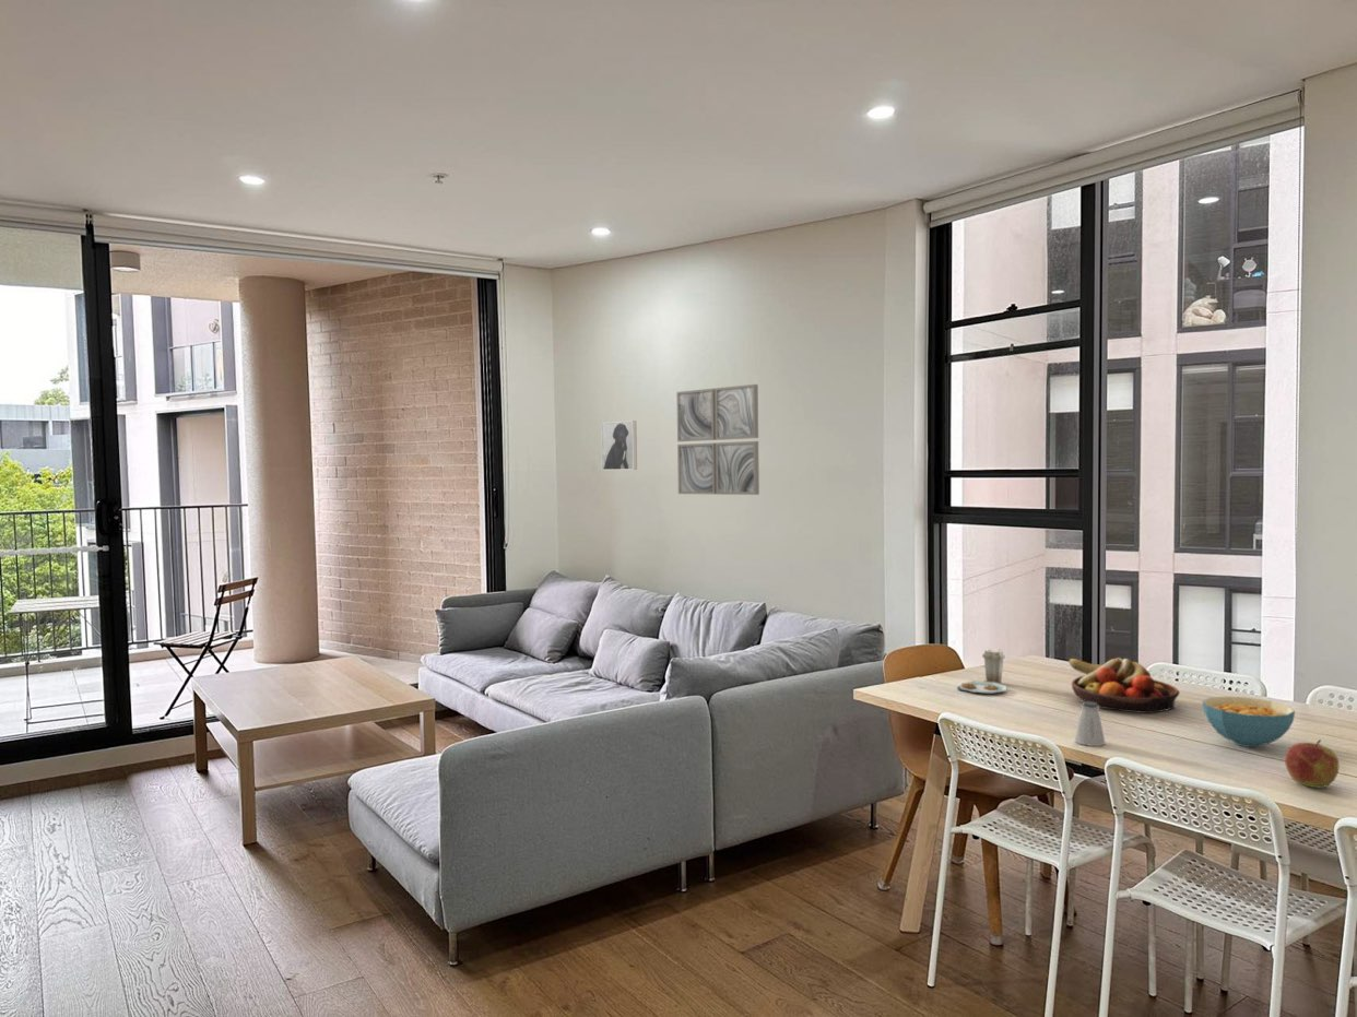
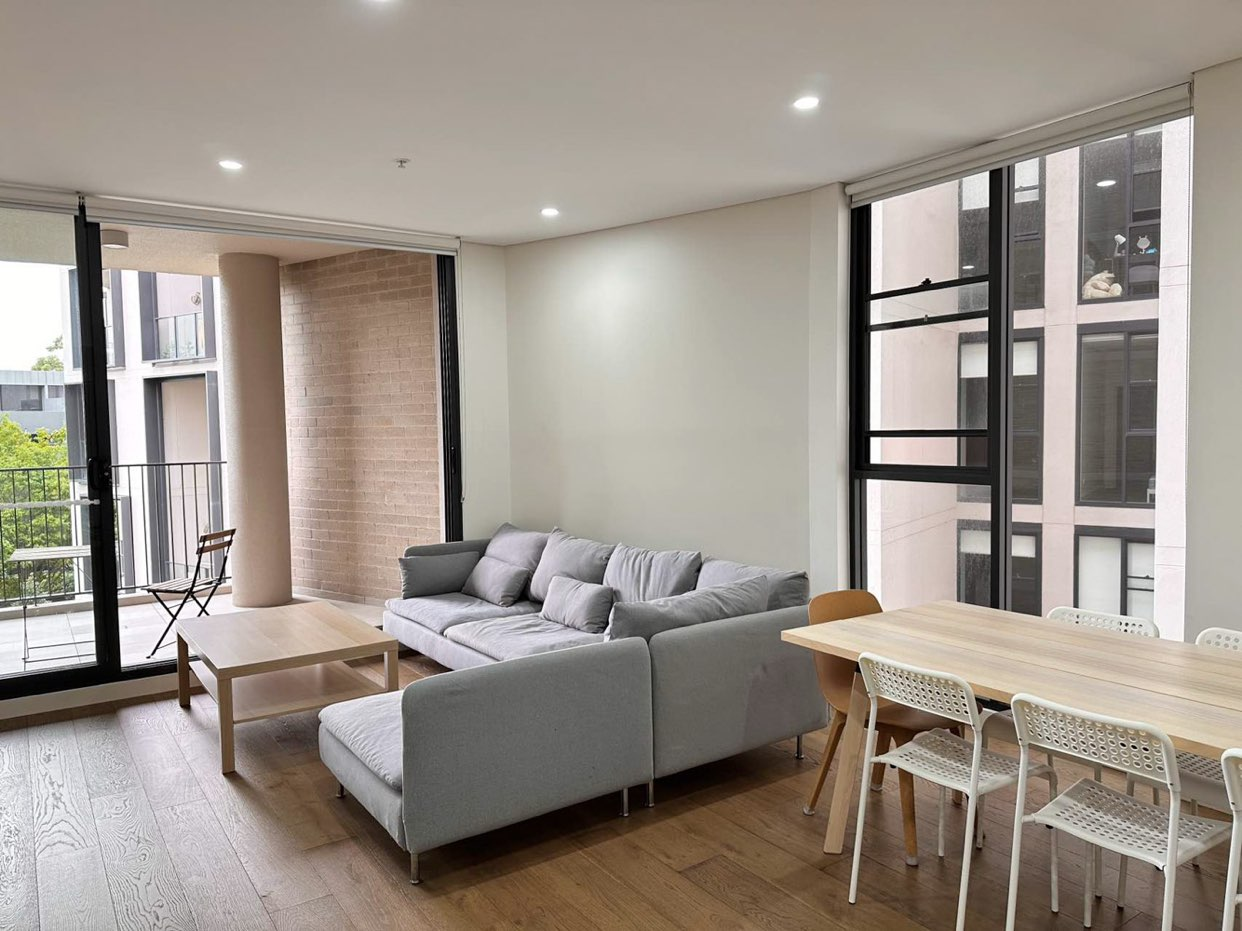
- apple [1284,738,1340,789]
- fruit bowl [1067,657,1181,714]
- saltshaker [1074,701,1106,747]
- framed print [600,419,638,471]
- plate [956,648,1007,695]
- wall art [675,383,760,496]
- cereal bowl [1202,695,1296,748]
